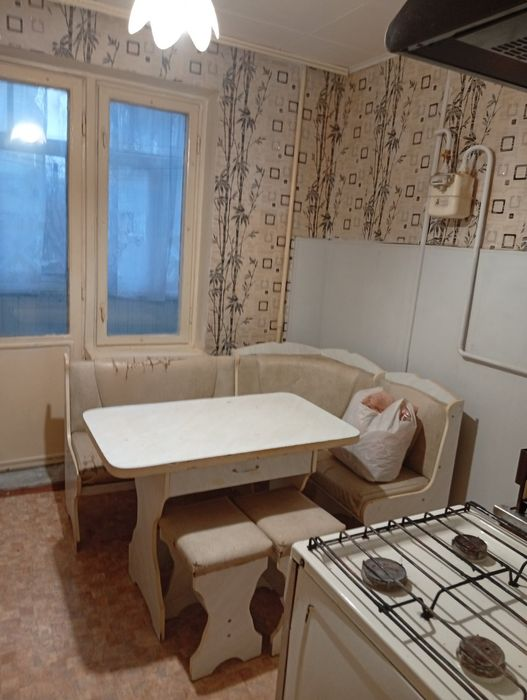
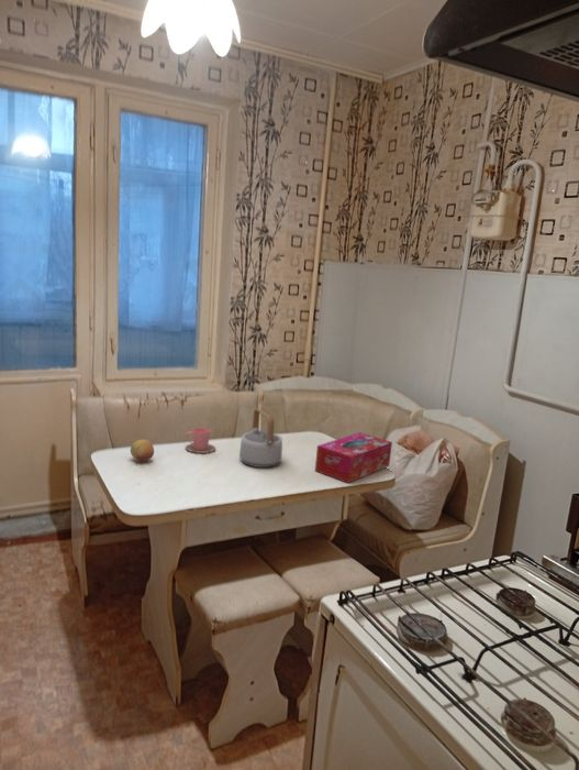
+ teapot [238,408,283,469]
+ fruit [130,438,155,462]
+ tissue box [314,431,393,484]
+ cup [185,427,216,454]
